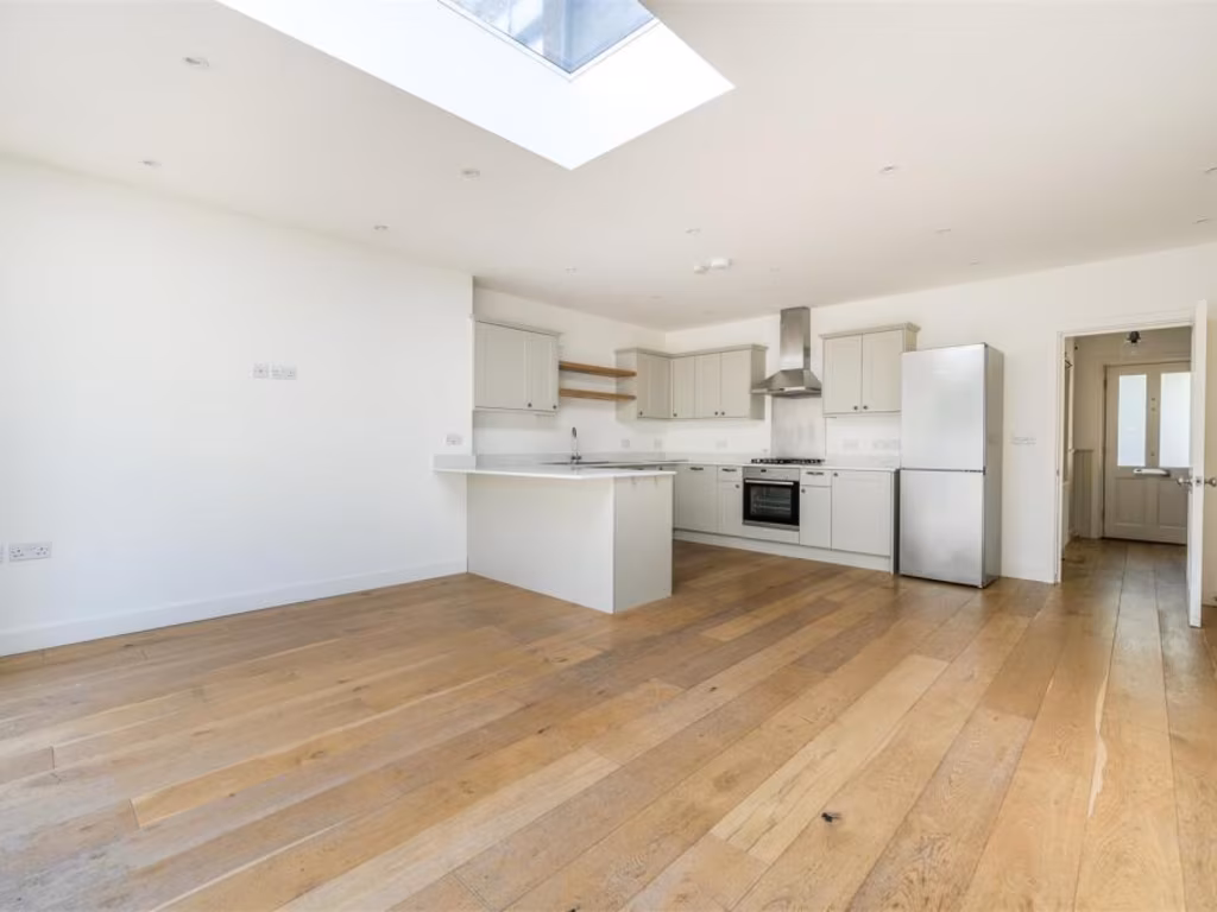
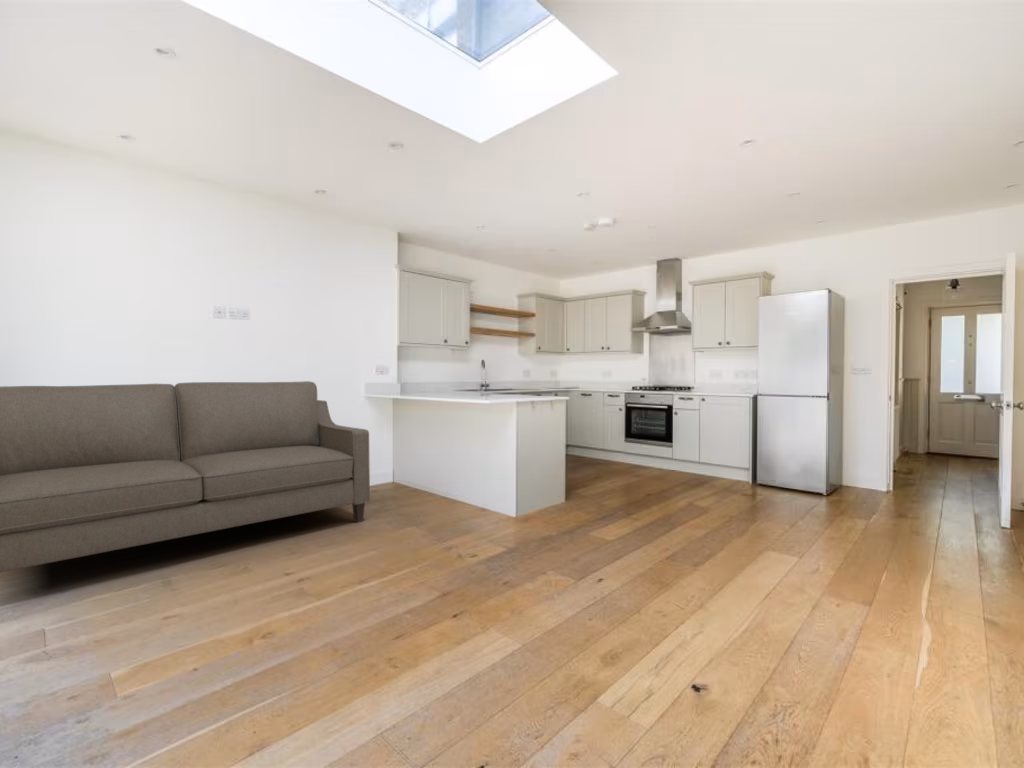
+ sofa [0,380,371,573]
